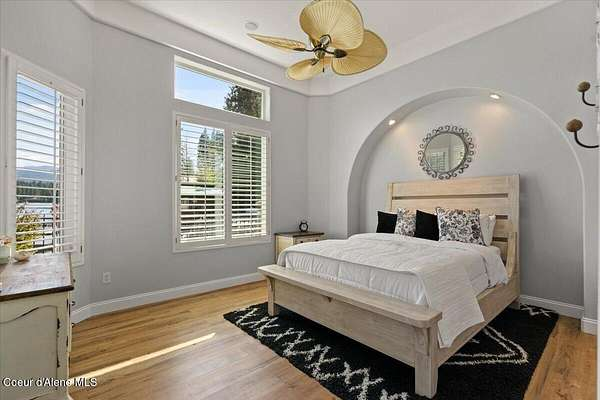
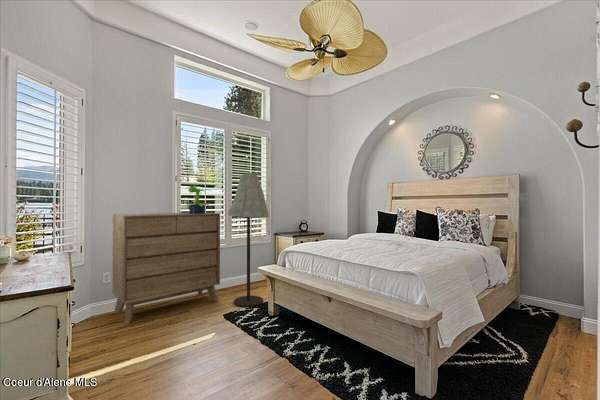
+ floor lamp [227,172,270,308]
+ dresser [112,212,221,325]
+ potted plant [182,184,214,214]
